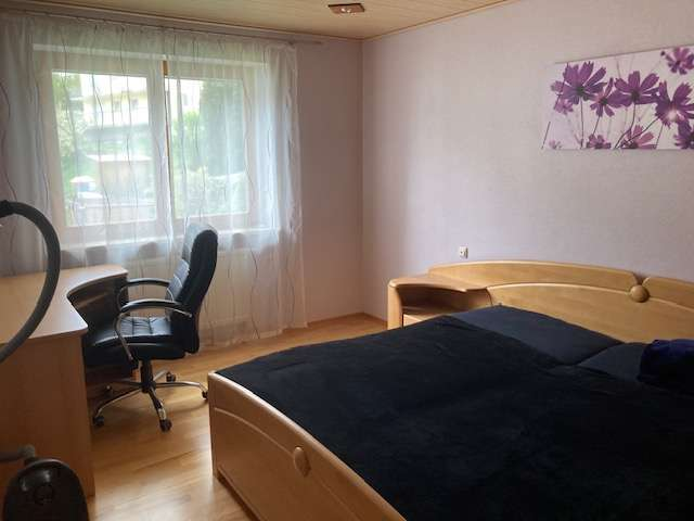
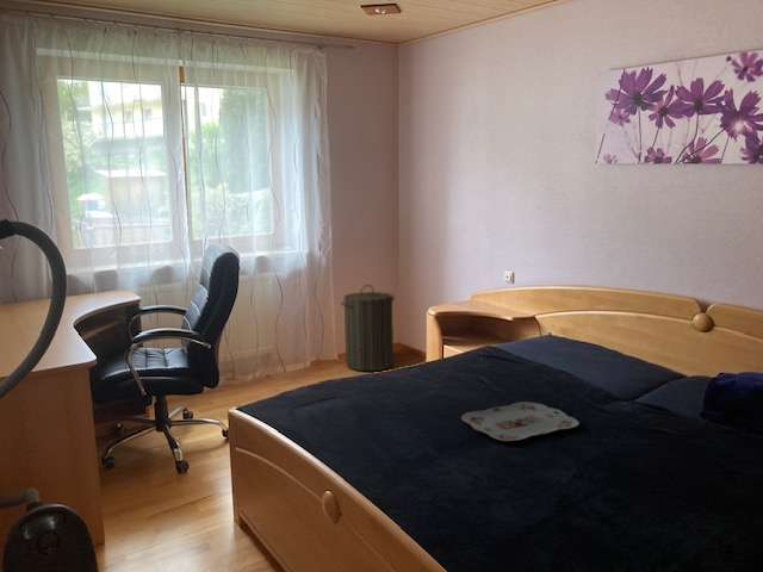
+ serving tray [460,400,581,442]
+ laundry hamper [340,284,396,372]
